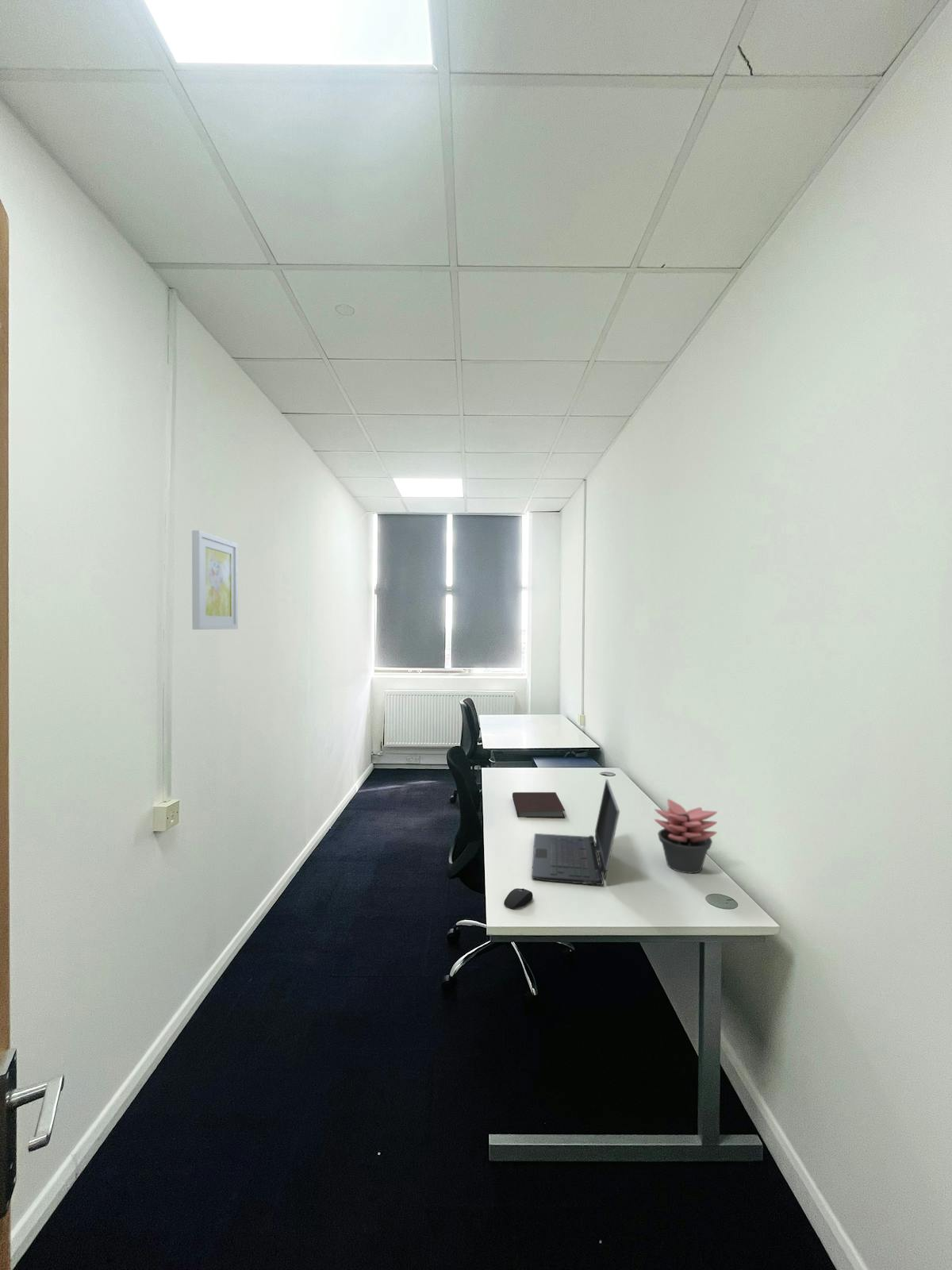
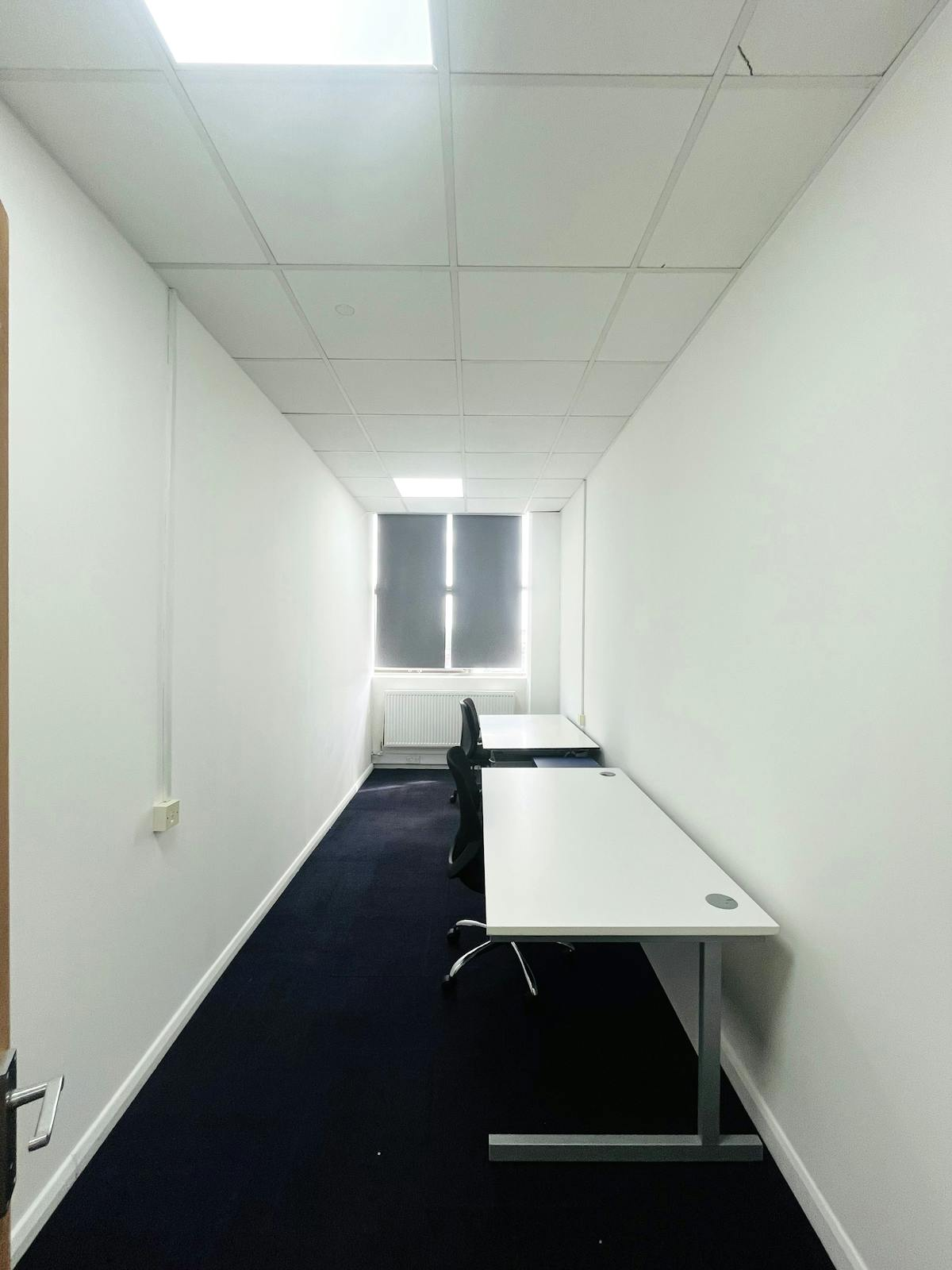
- mouse [503,887,533,910]
- wall art [191,529,239,630]
- laptop computer [531,779,620,886]
- succulent plant [654,799,718,874]
- notebook [512,791,566,818]
